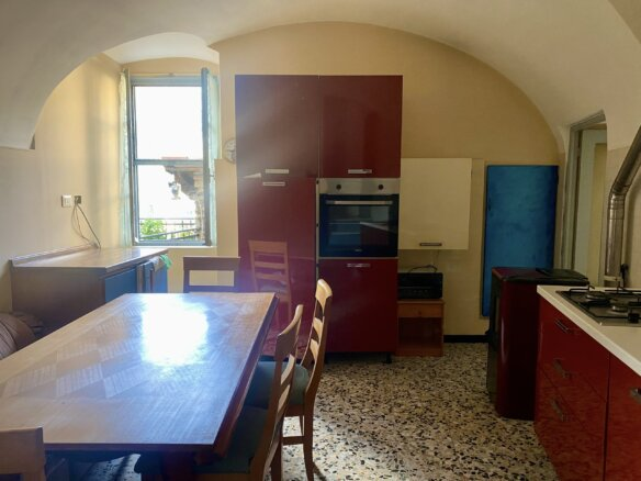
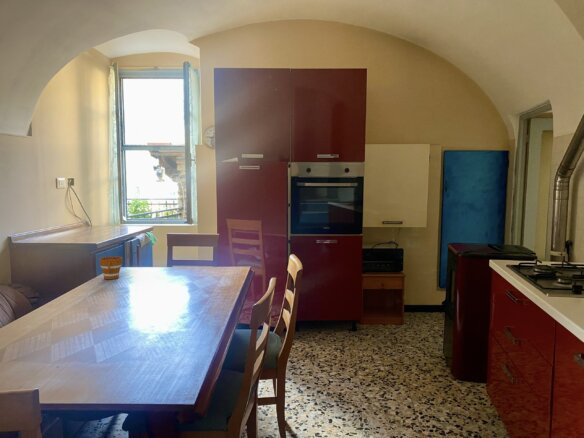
+ cup [98,256,123,280]
